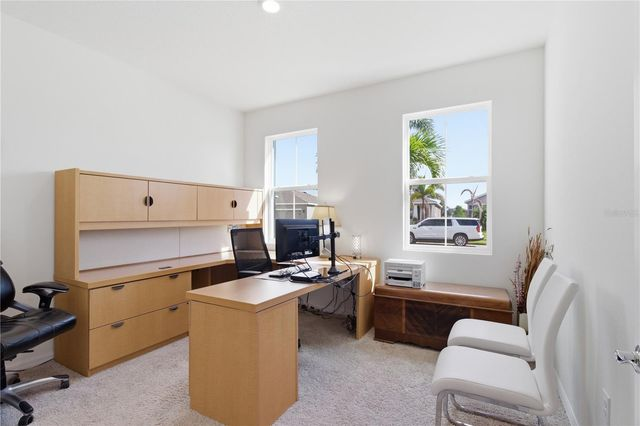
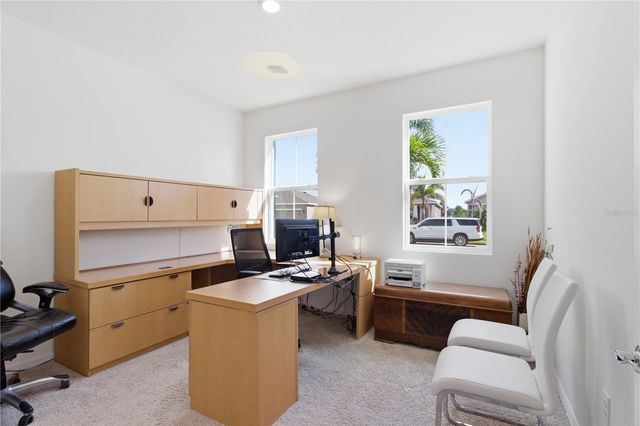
+ ceiling light [243,51,303,81]
